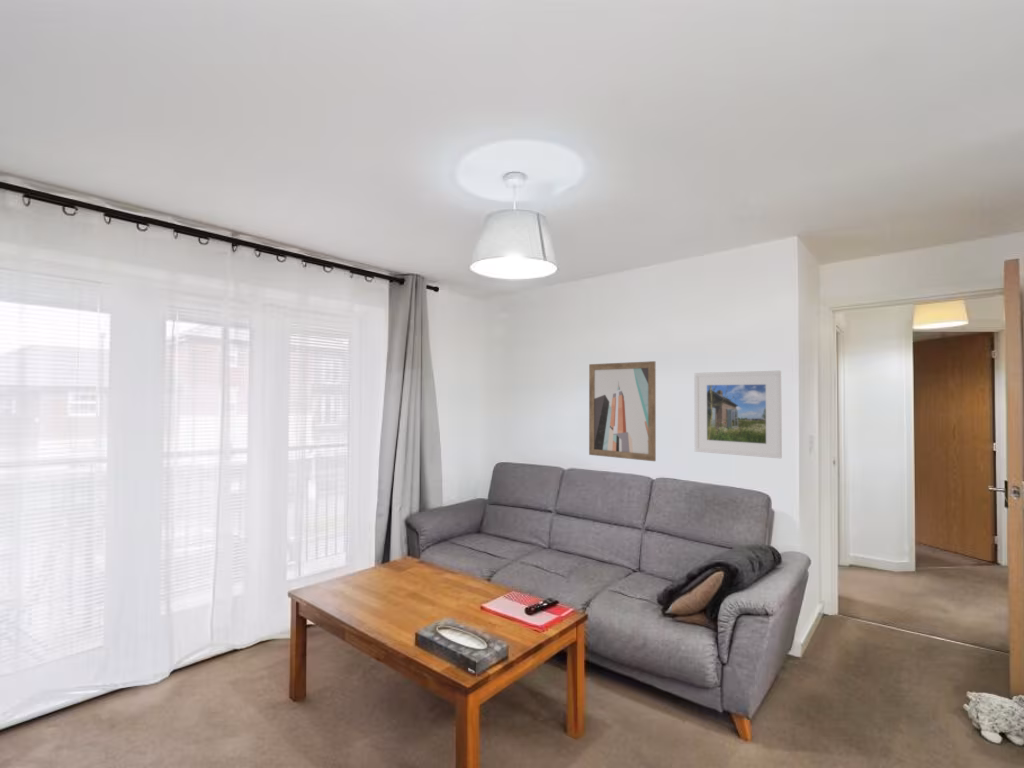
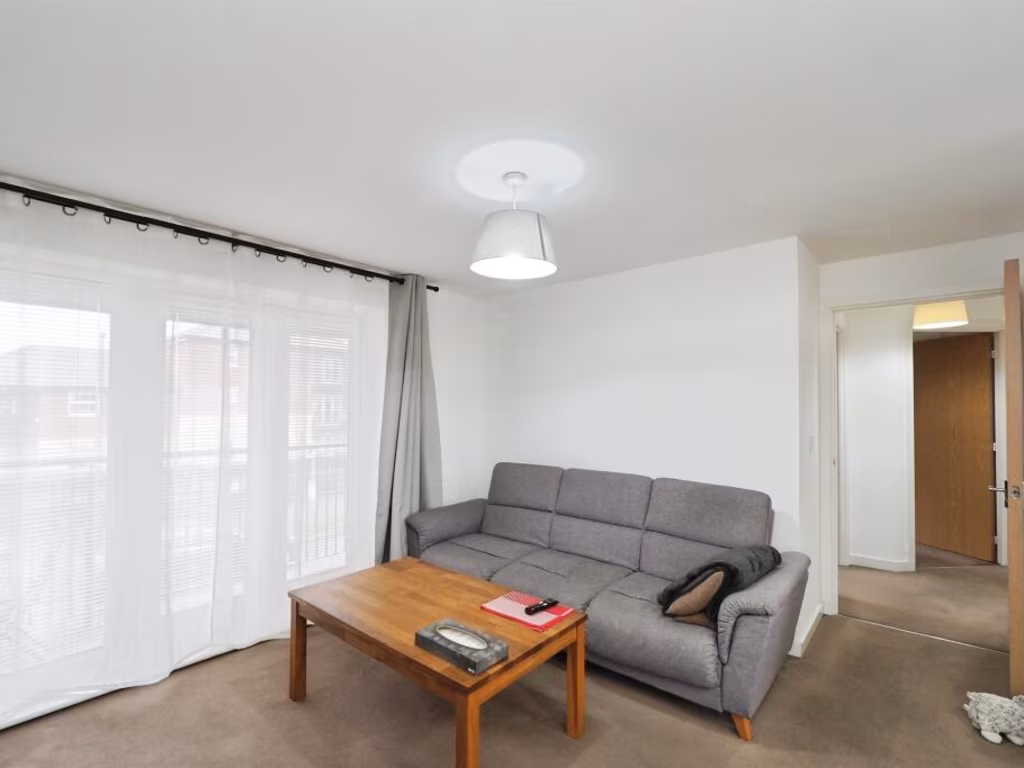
- wall art [588,360,657,462]
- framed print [693,370,783,459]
